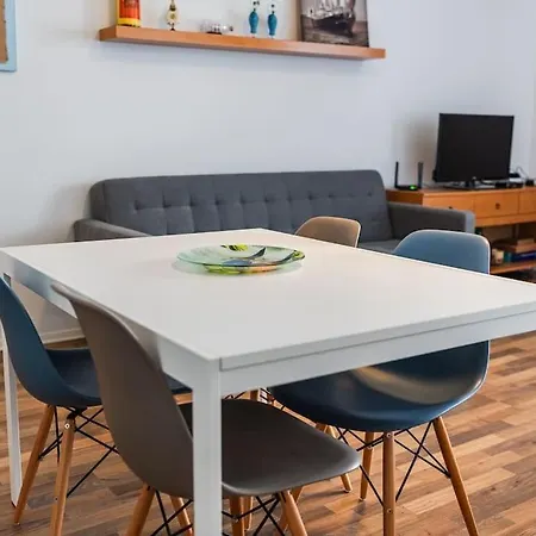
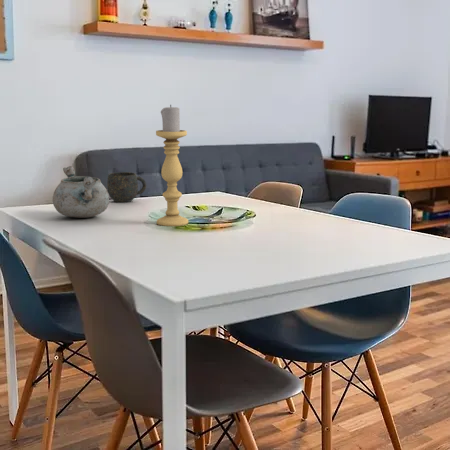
+ mug [106,171,147,203]
+ candle holder [155,104,189,227]
+ decorative bowl [52,165,110,219]
